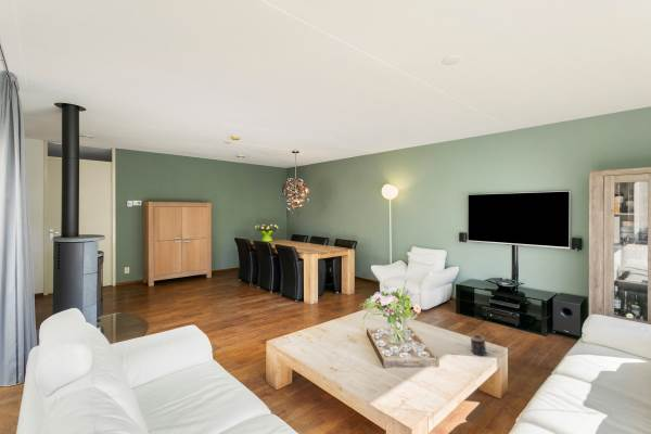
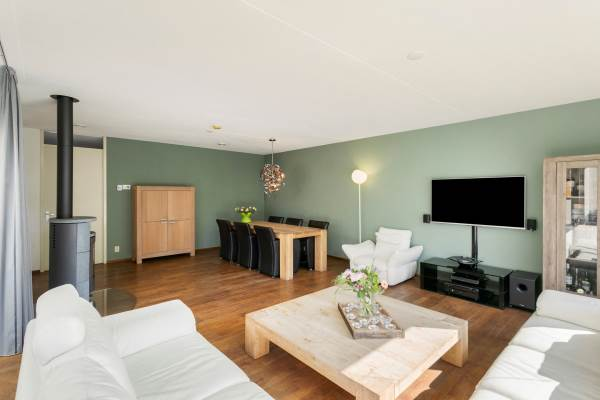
- candle [470,334,489,357]
